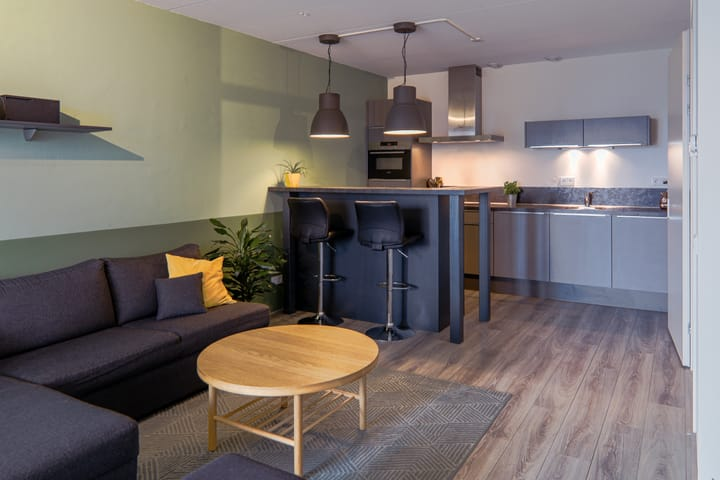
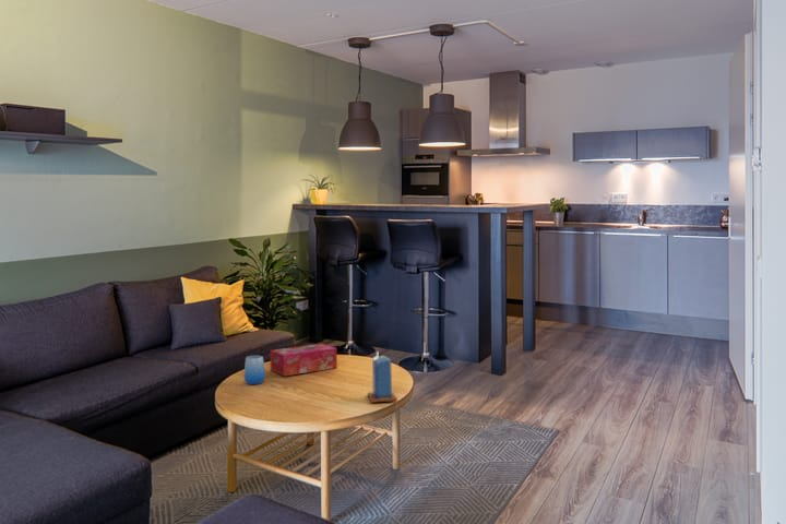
+ tissue box [270,343,338,377]
+ cup [243,355,266,385]
+ candle [367,350,398,404]
